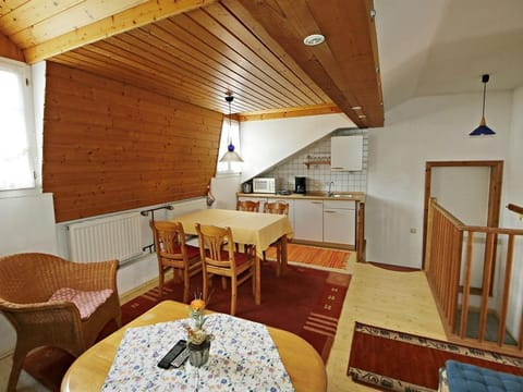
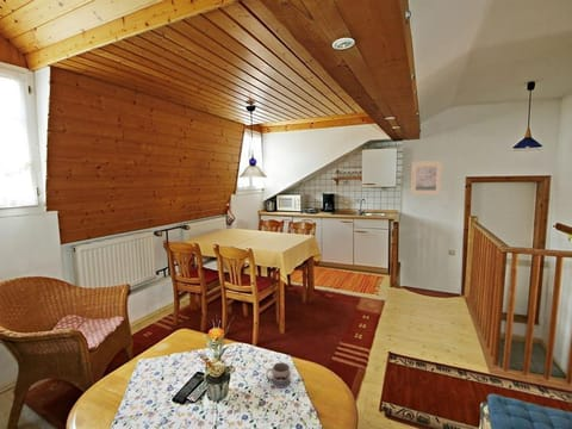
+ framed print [410,160,443,195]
+ mug [265,361,292,388]
